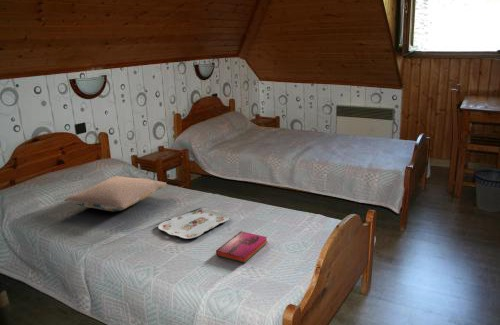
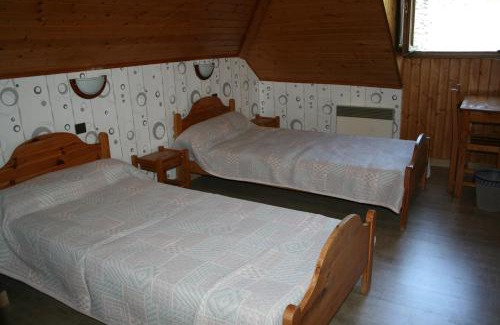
- pillow [64,175,167,212]
- serving tray [157,207,230,240]
- hardback book [215,230,268,264]
